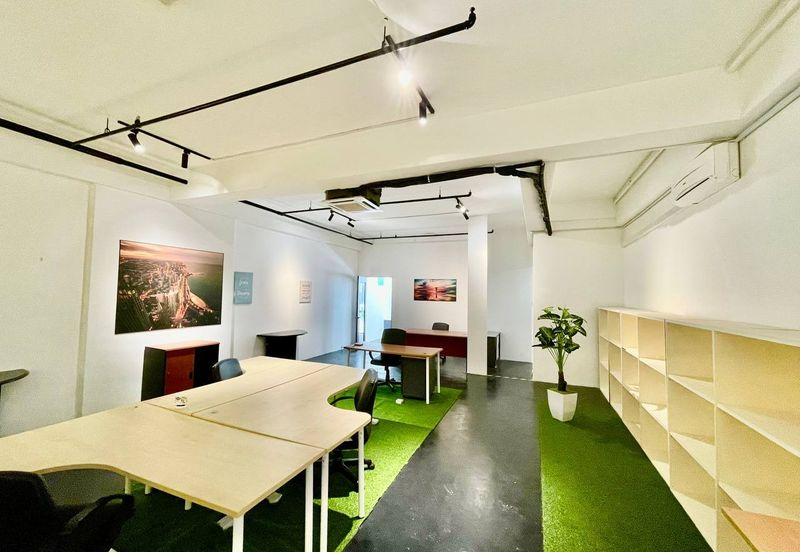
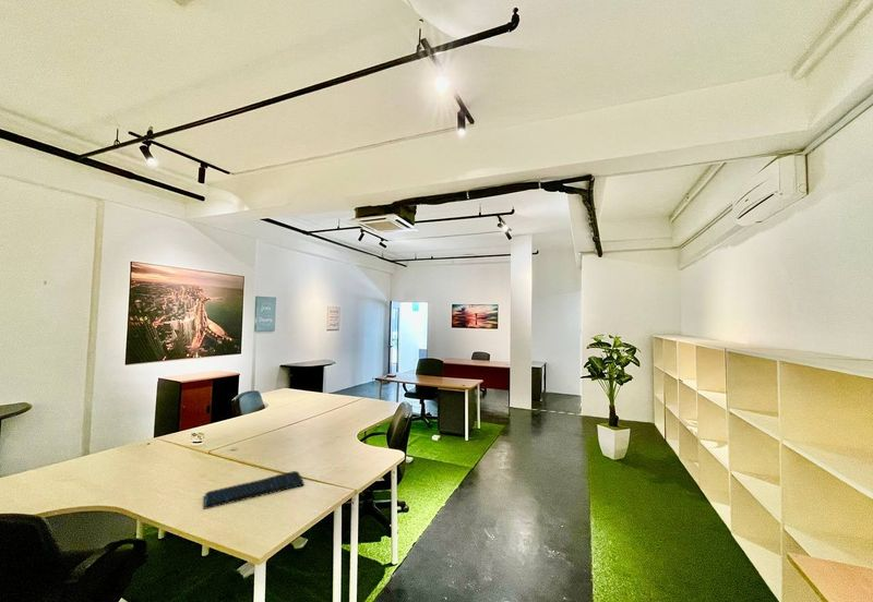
+ keyboard [203,470,306,510]
